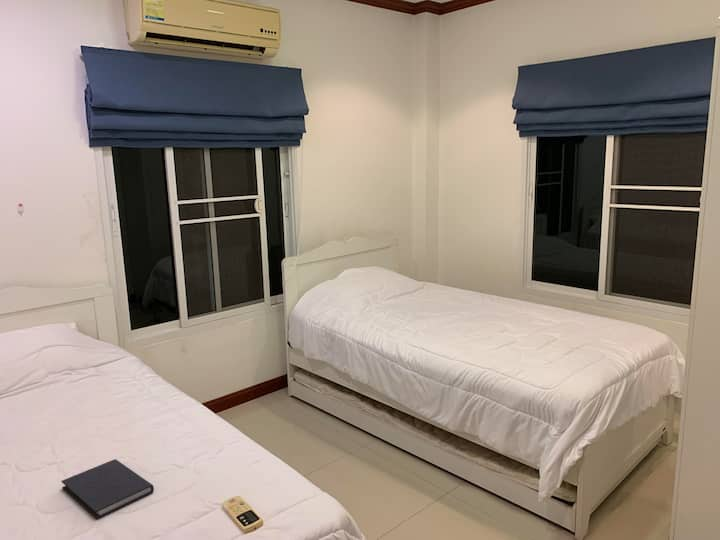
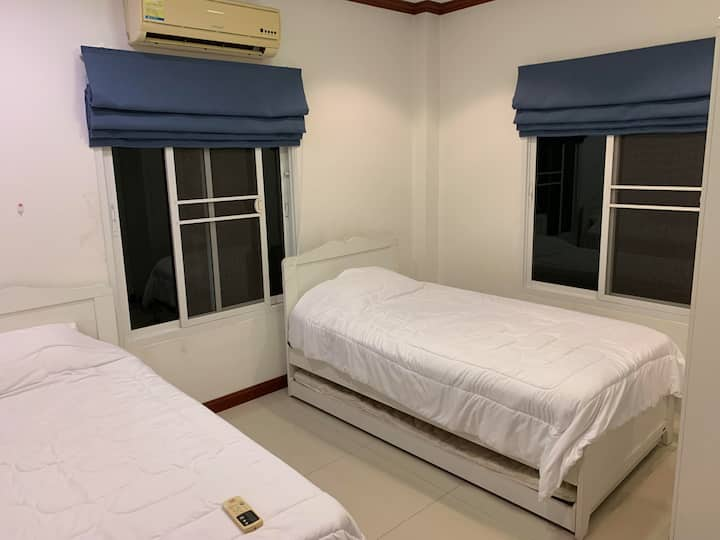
- diary [60,458,155,520]
